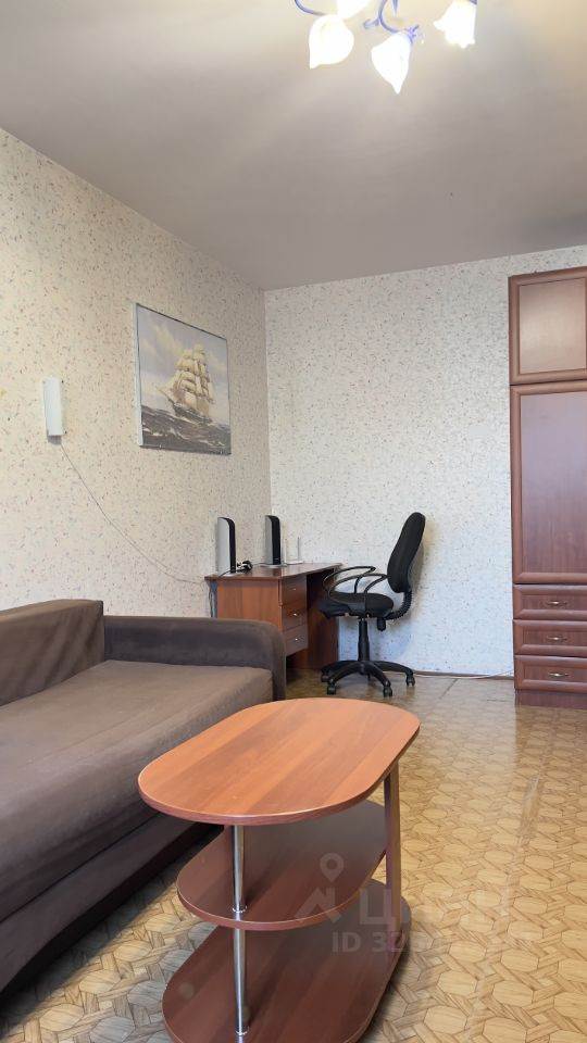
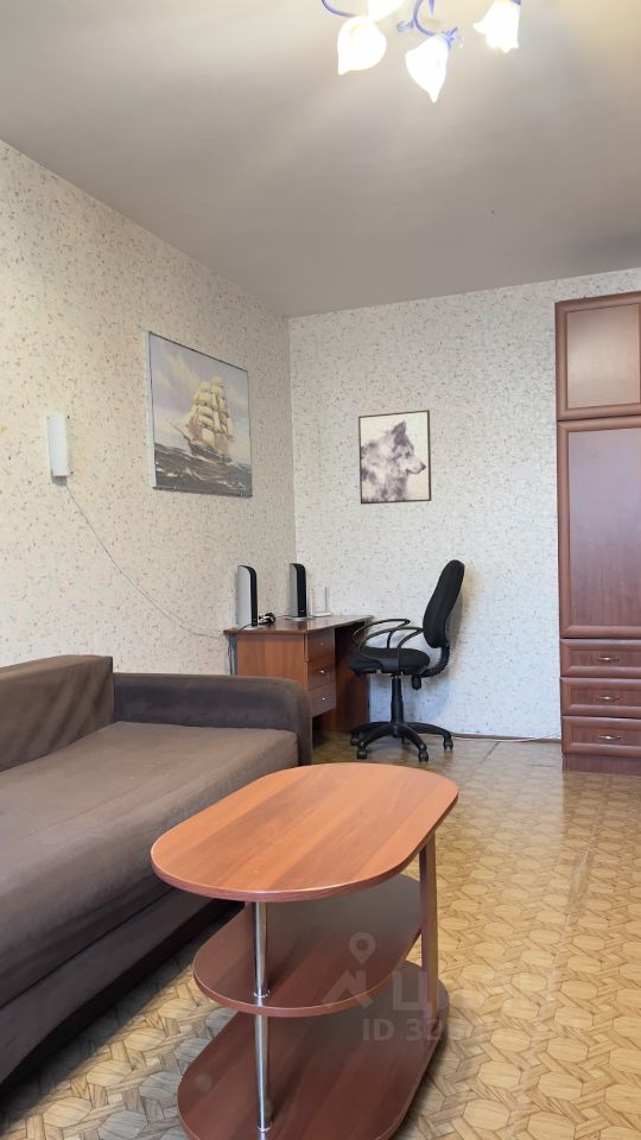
+ wall art [357,408,432,506]
